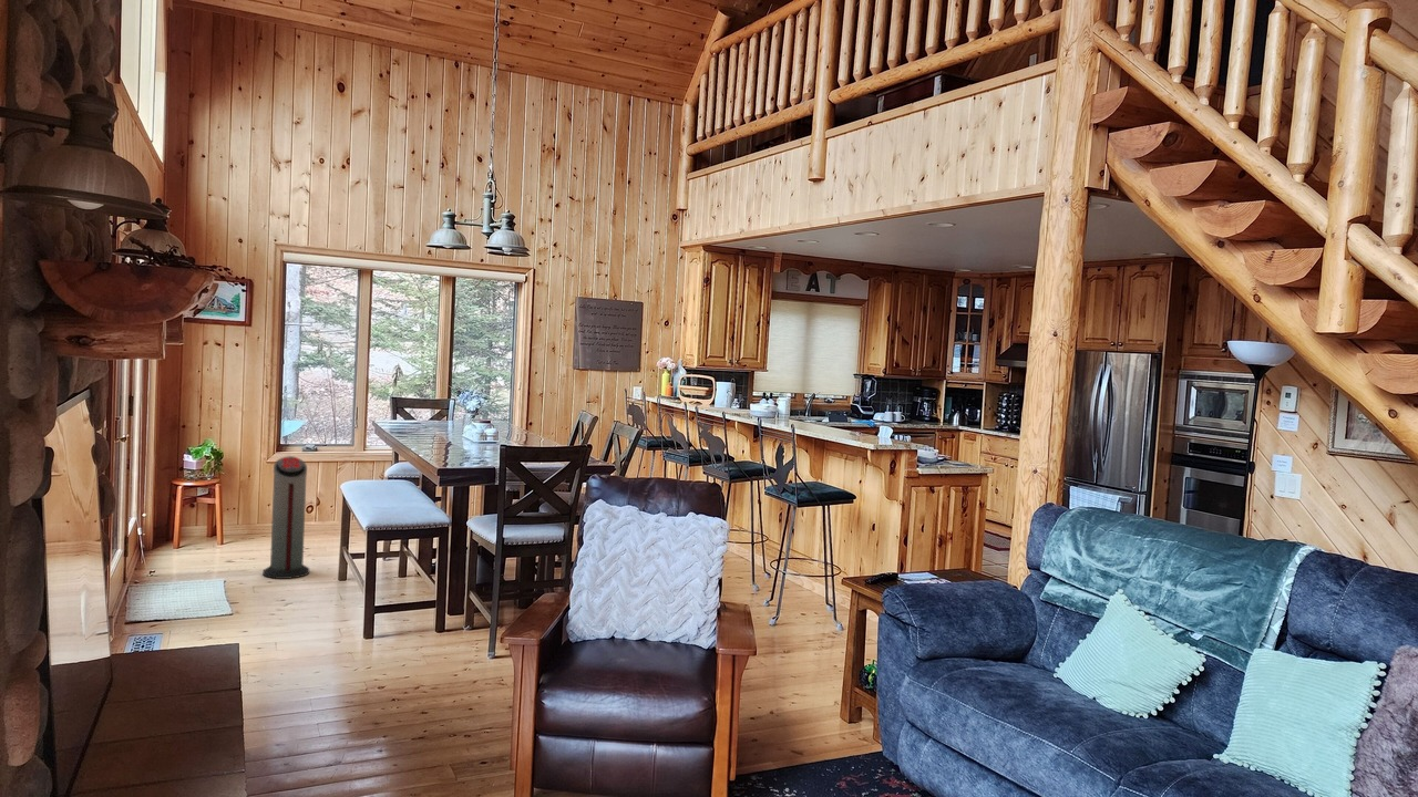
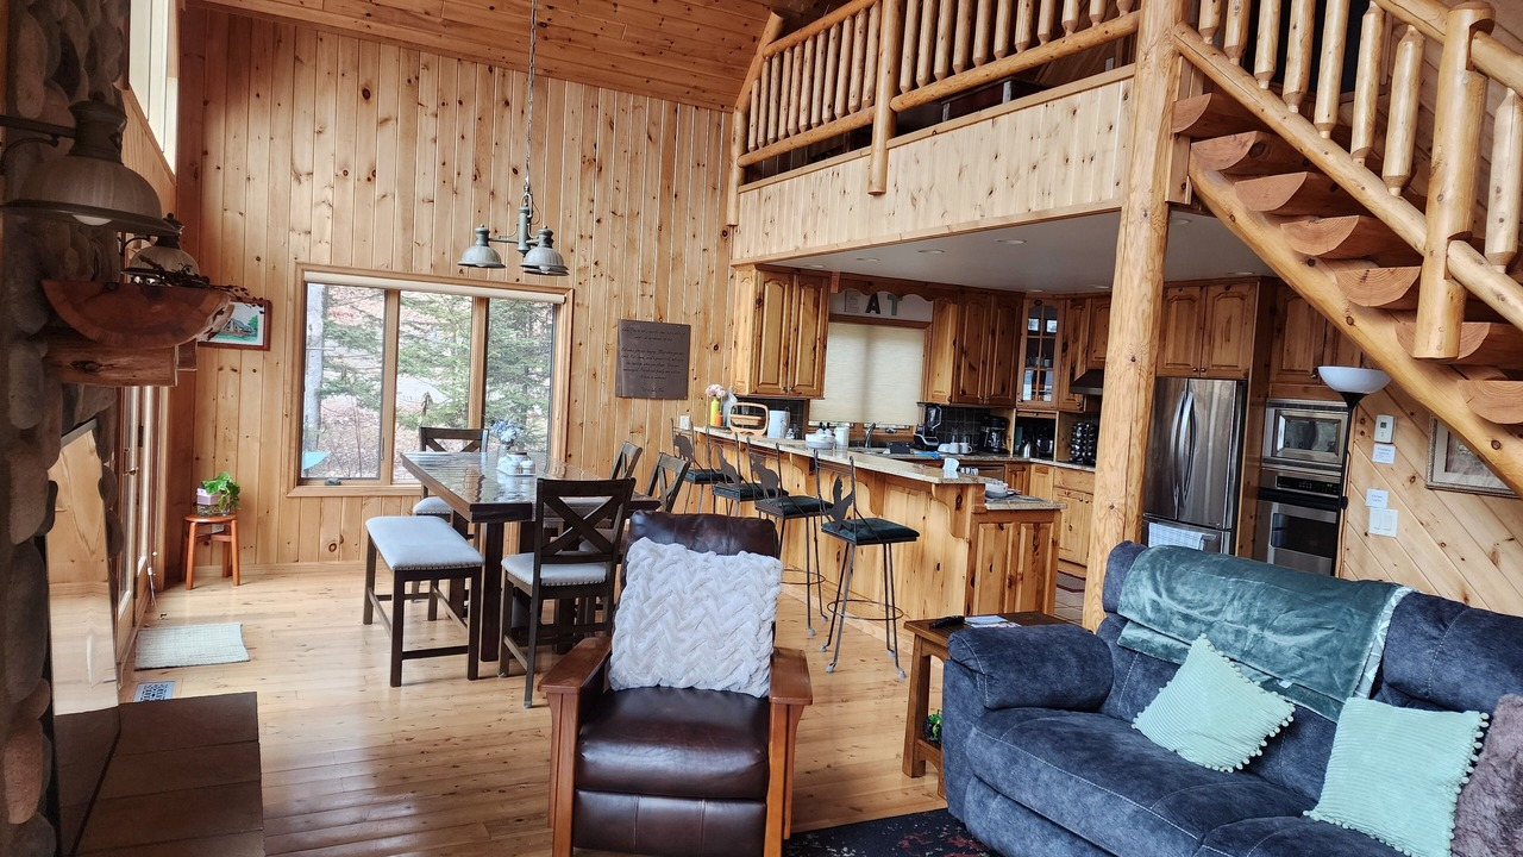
- air purifier [261,455,310,580]
